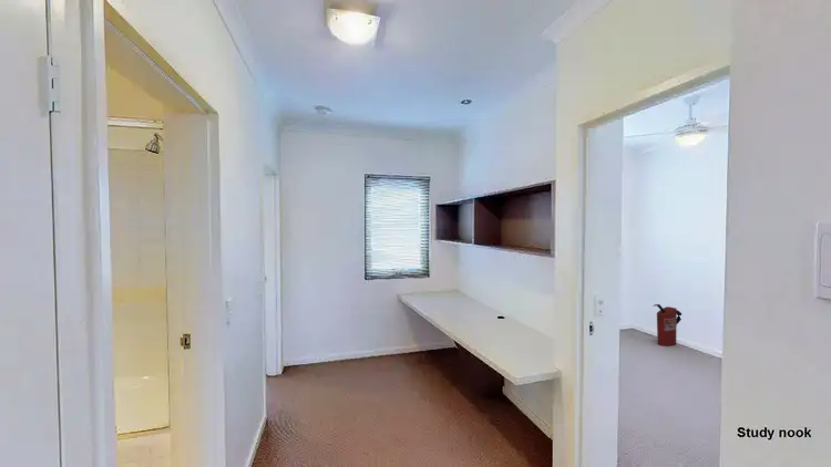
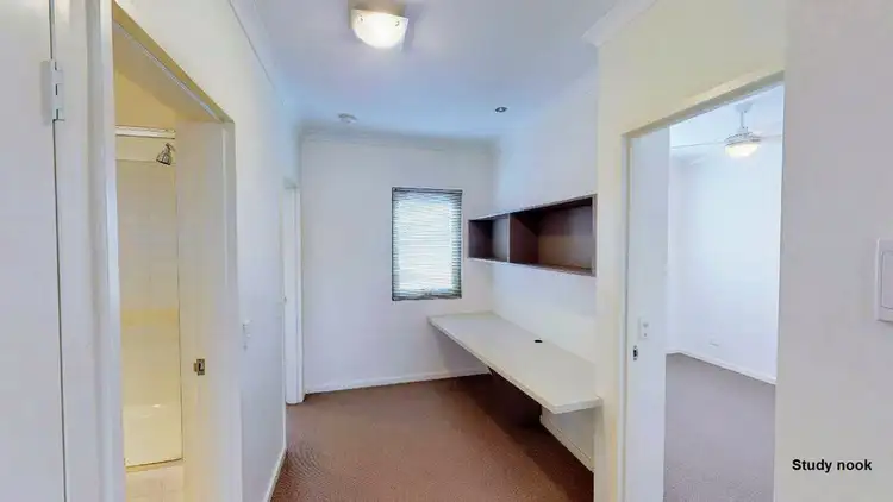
- fire extinguisher [652,303,683,347]
